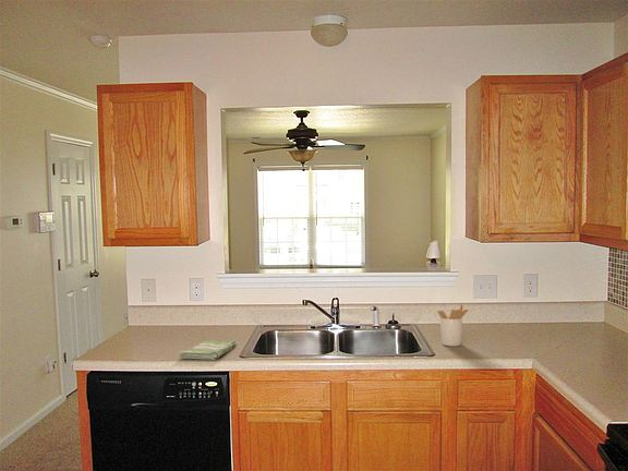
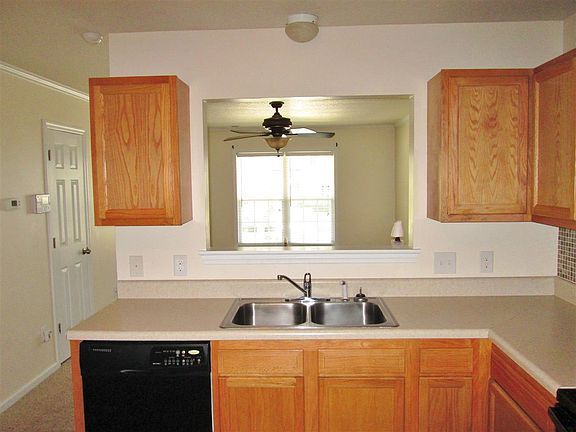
- utensil holder [436,302,469,347]
- dish towel [178,340,237,361]
